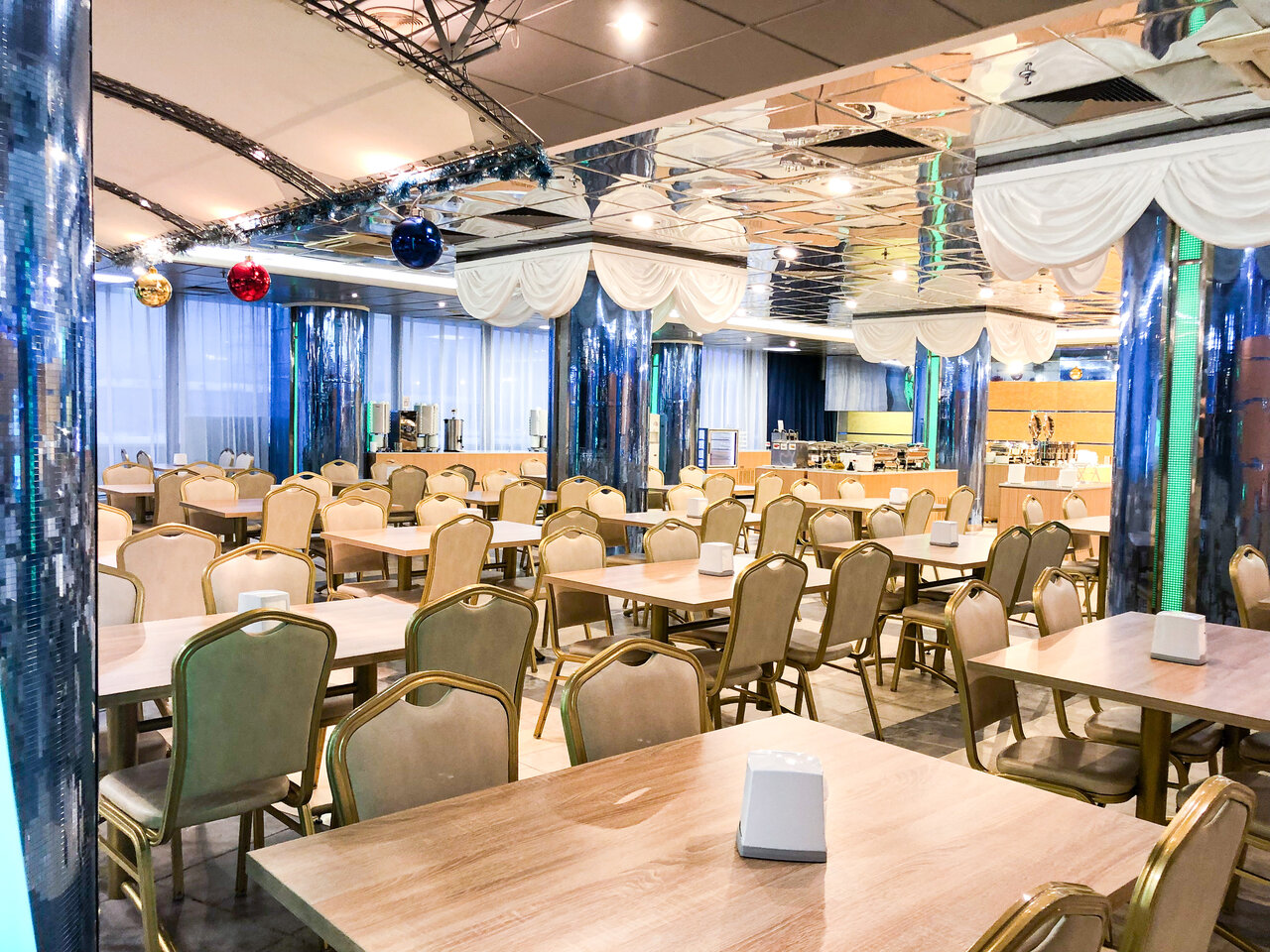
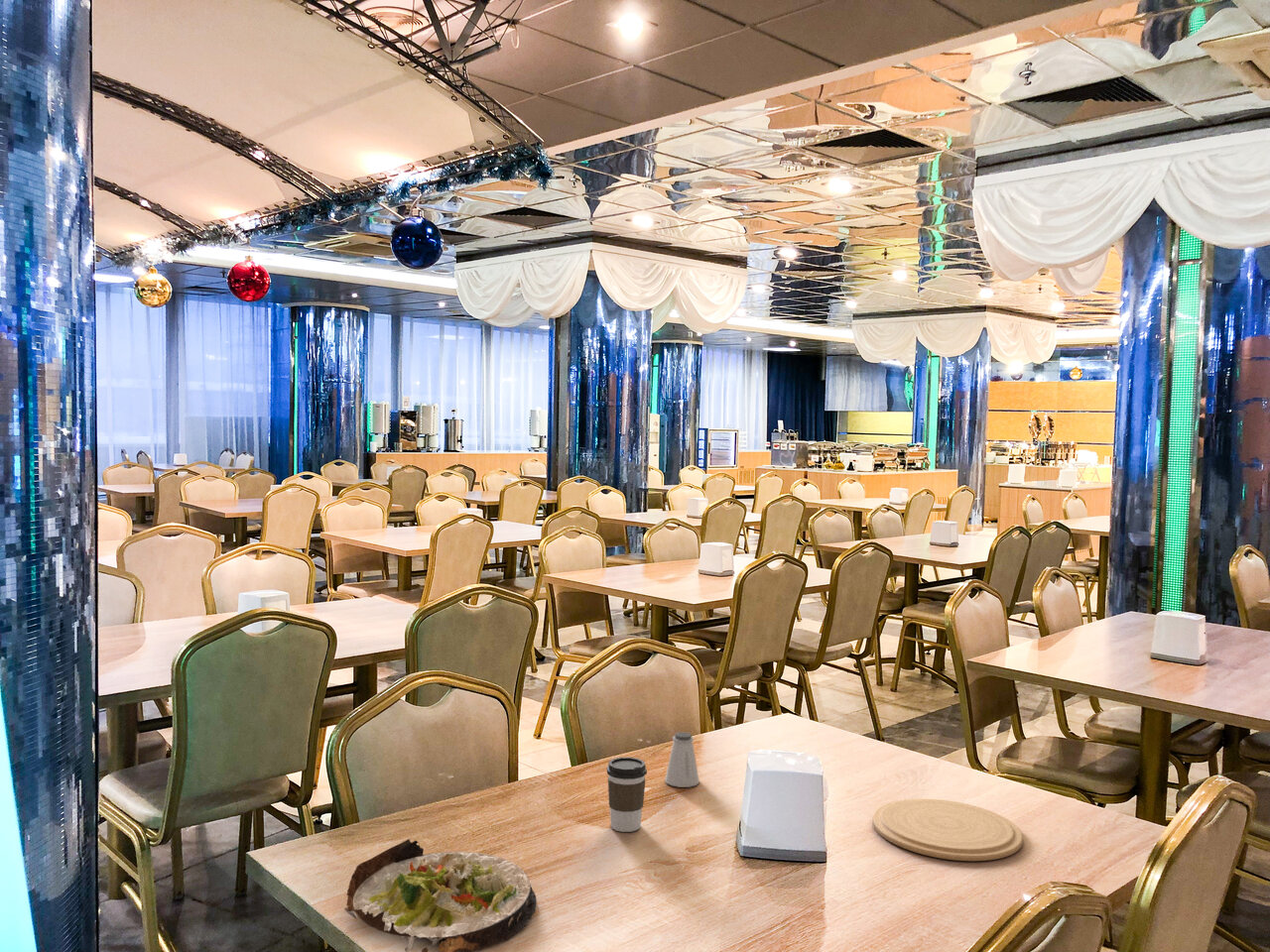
+ plate [871,798,1024,862]
+ salad plate [343,838,538,952]
+ saltshaker [664,731,700,788]
+ coffee cup [606,756,648,833]
